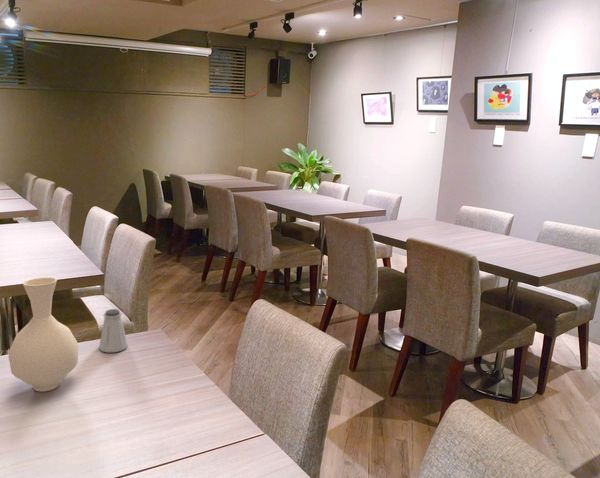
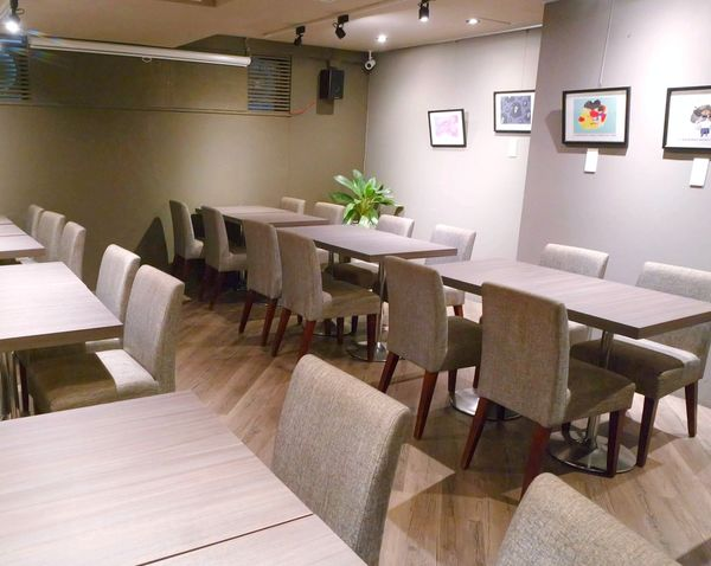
- vase [8,276,80,393]
- saltshaker [98,308,129,353]
